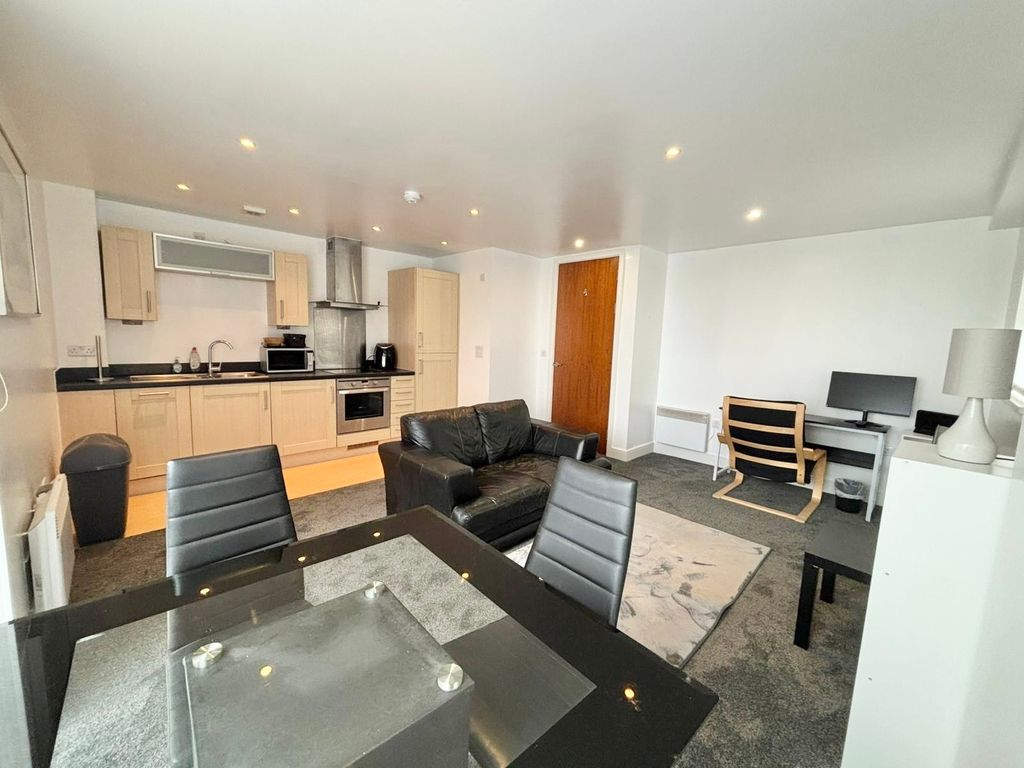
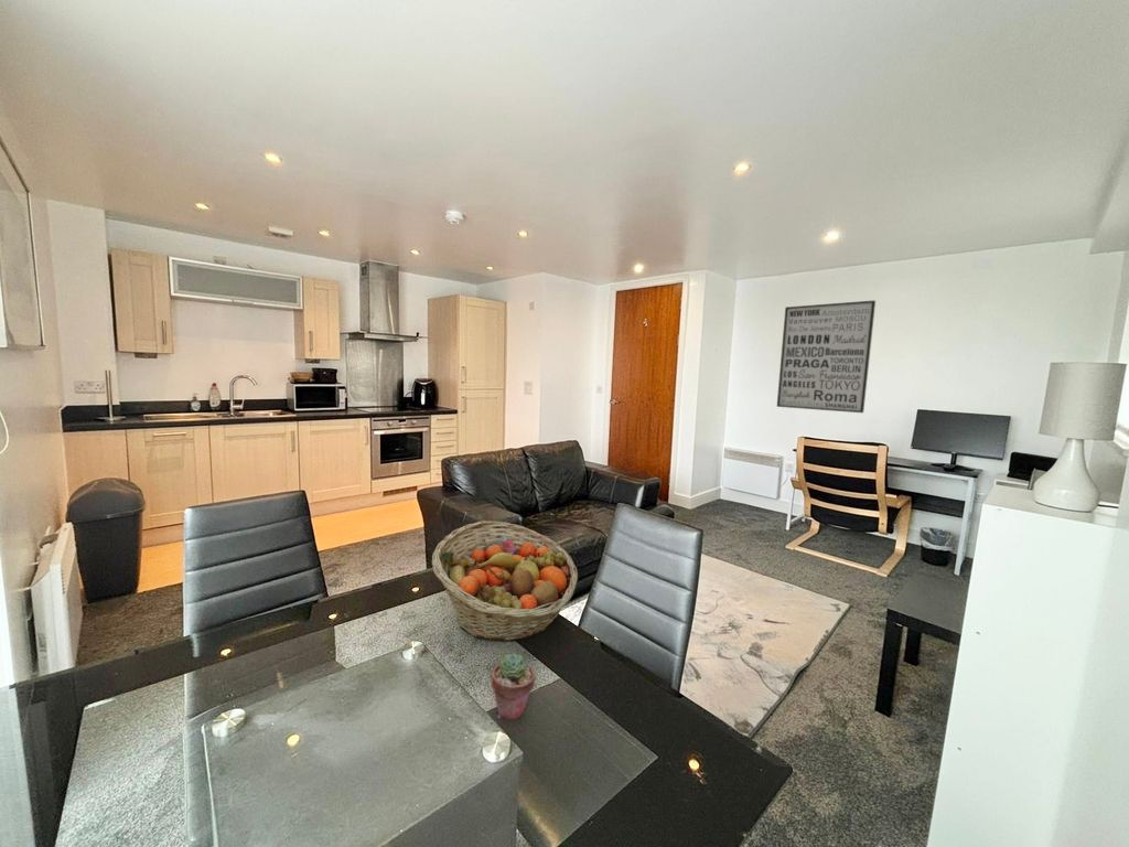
+ wall art [776,299,877,414]
+ potted succulent [491,652,537,721]
+ fruit basket [431,521,579,643]
